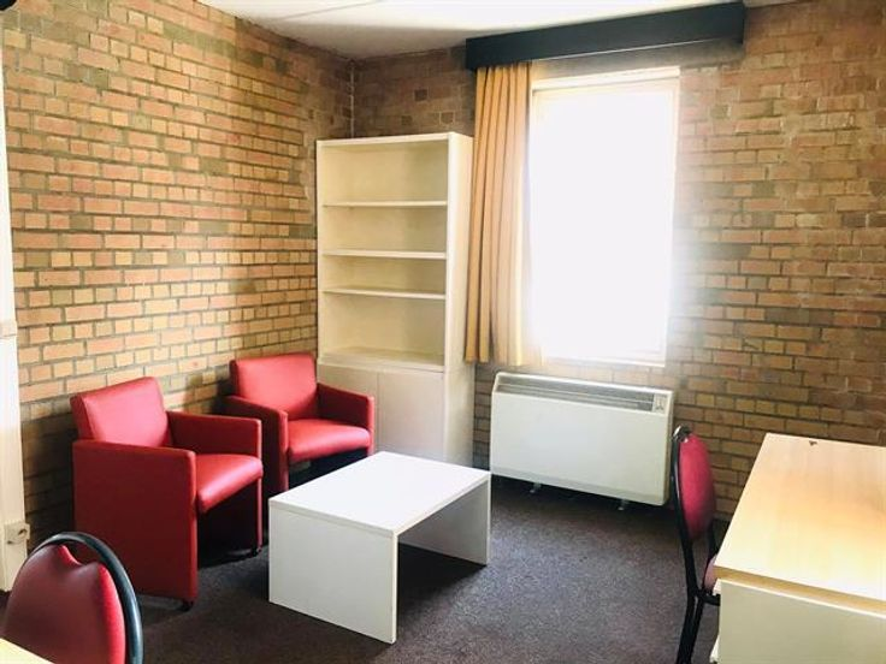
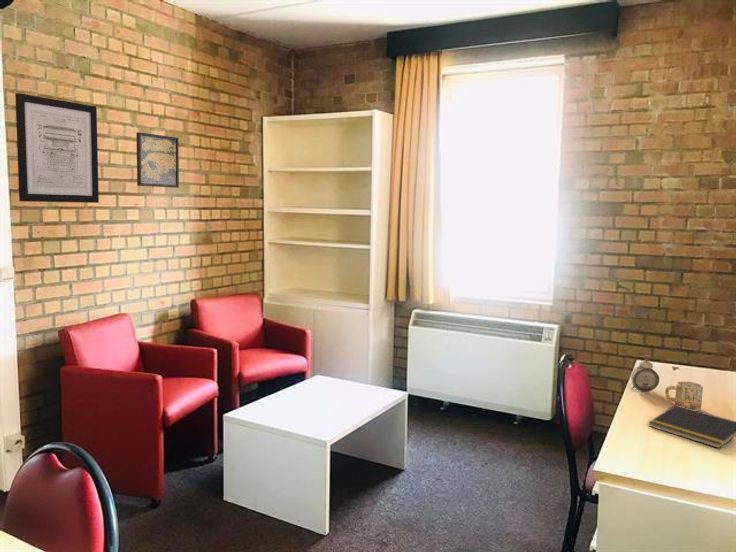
+ alarm clock [630,354,660,393]
+ wall art [14,92,100,204]
+ mug [664,380,704,411]
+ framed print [135,131,180,189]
+ notepad [647,404,736,449]
